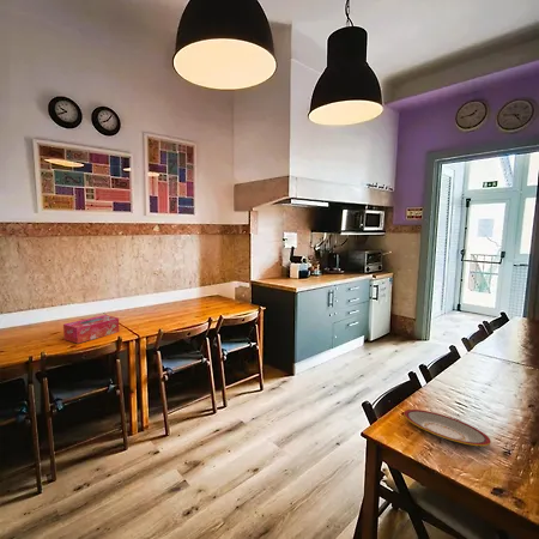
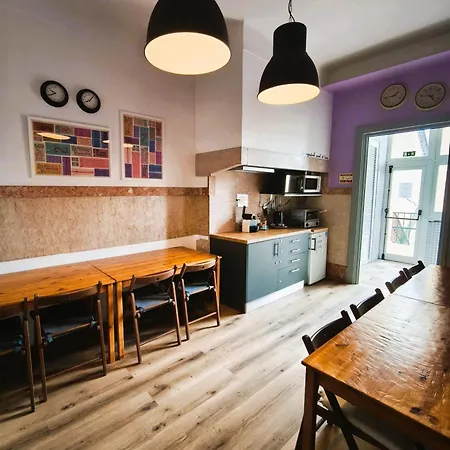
- plate [402,408,492,447]
- tissue box [62,314,121,345]
